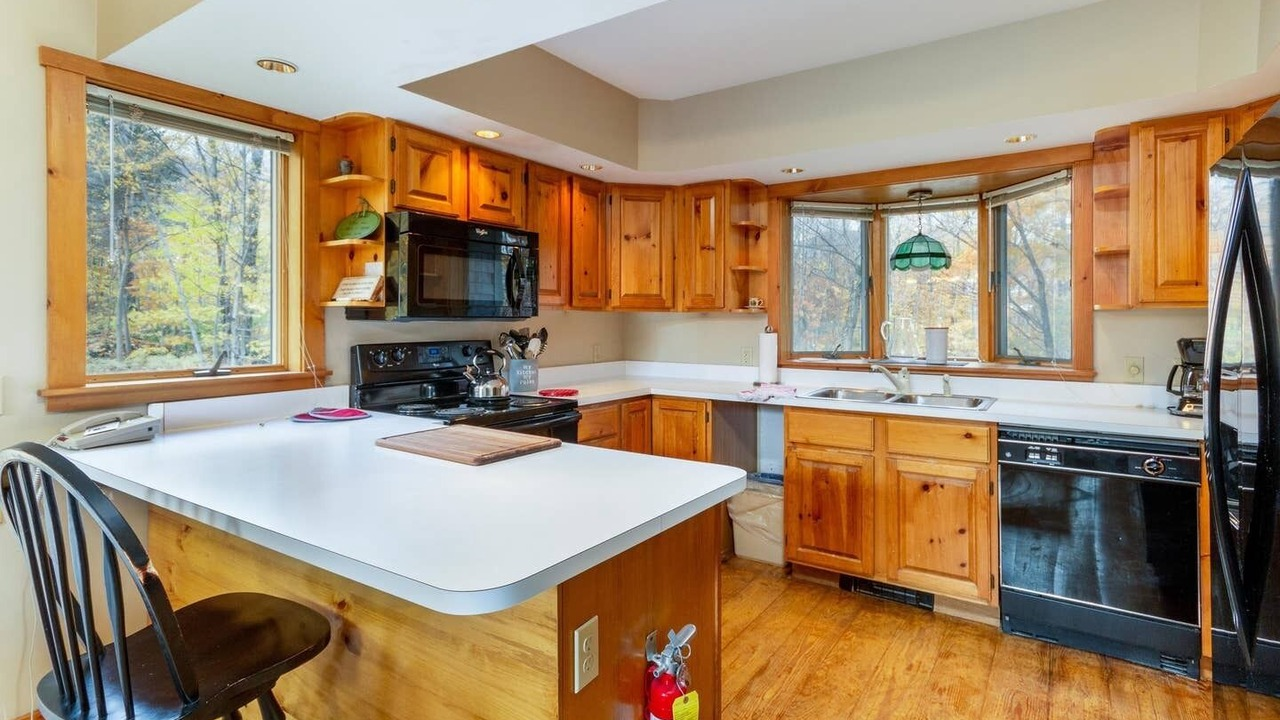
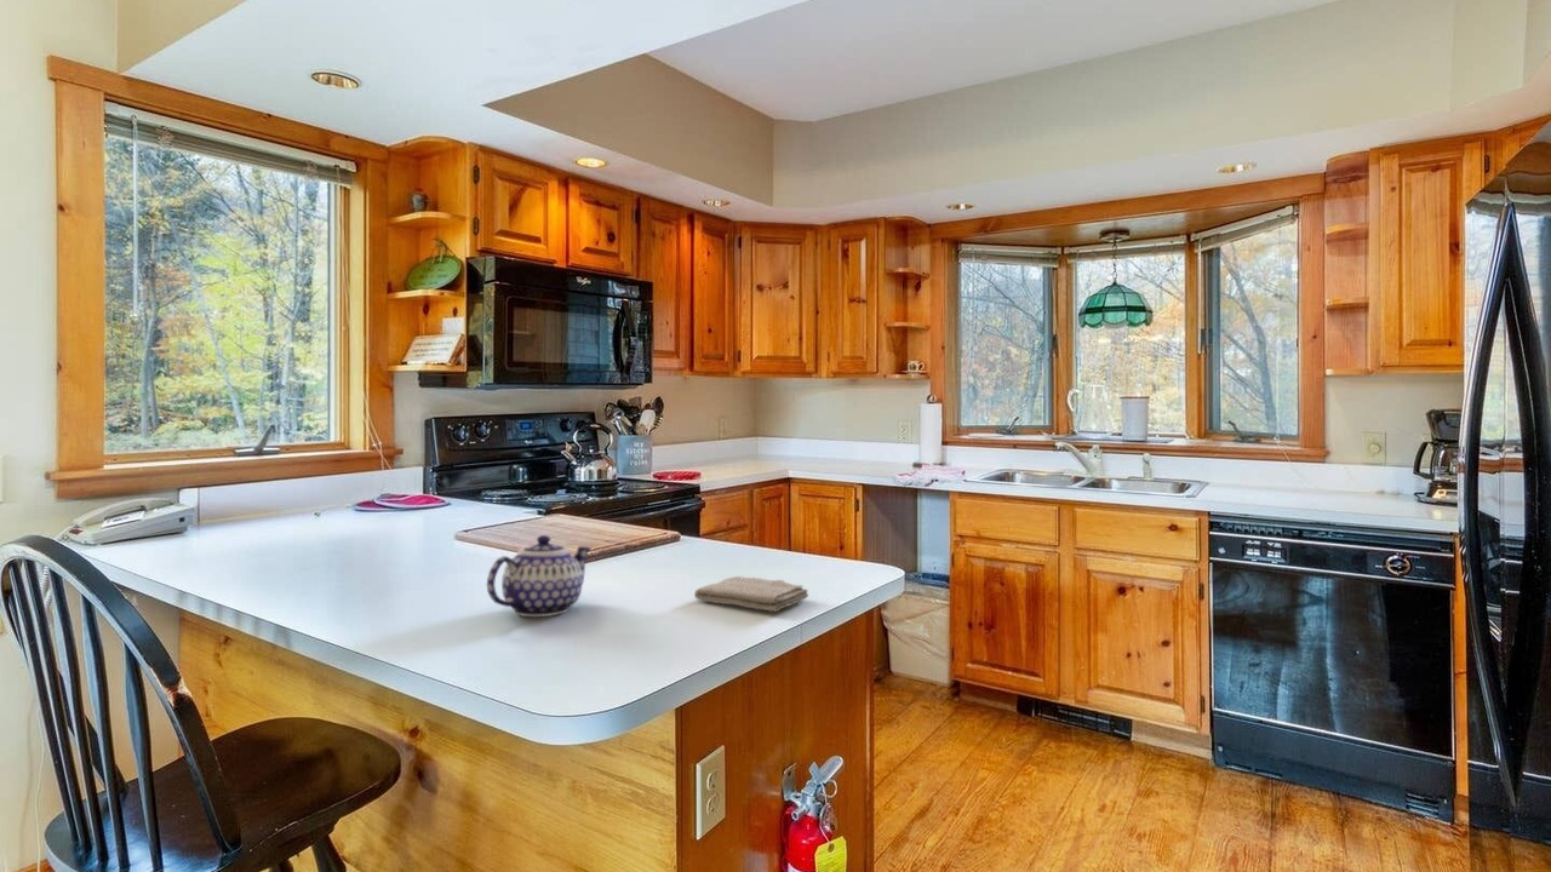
+ washcloth [693,575,809,613]
+ teapot [486,534,593,618]
